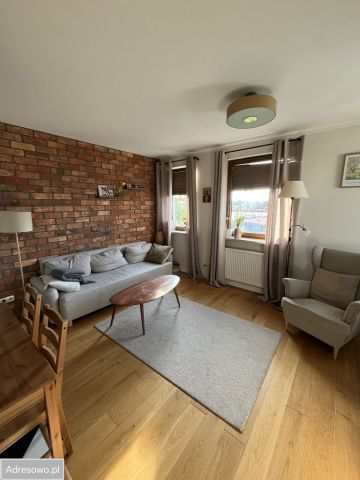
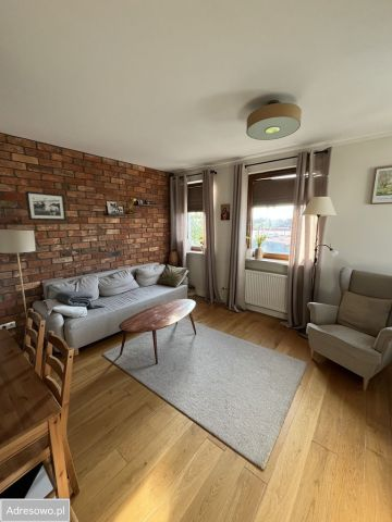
+ picture frame [24,190,68,222]
